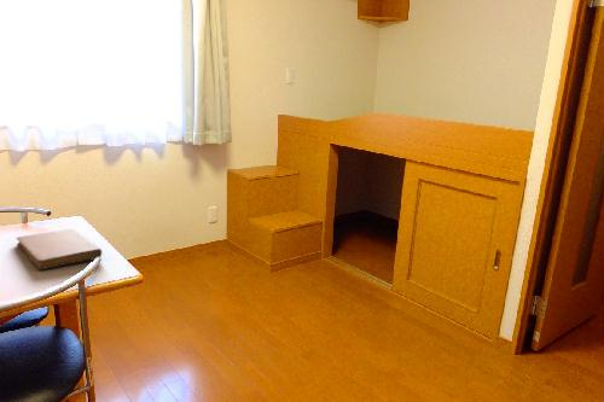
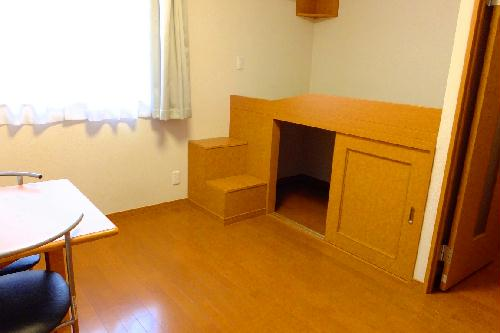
- notebook [16,227,103,270]
